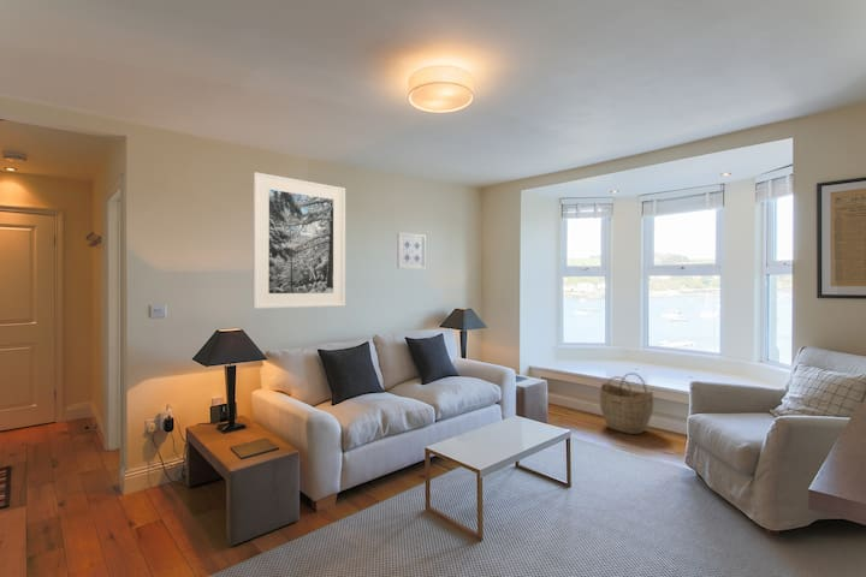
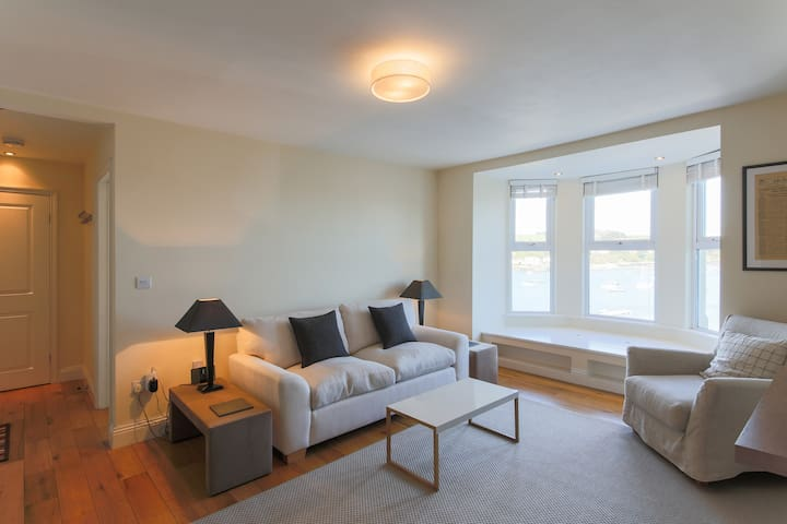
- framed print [253,171,346,310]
- woven basket [599,371,654,435]
- wall art [396,231,427,270]
